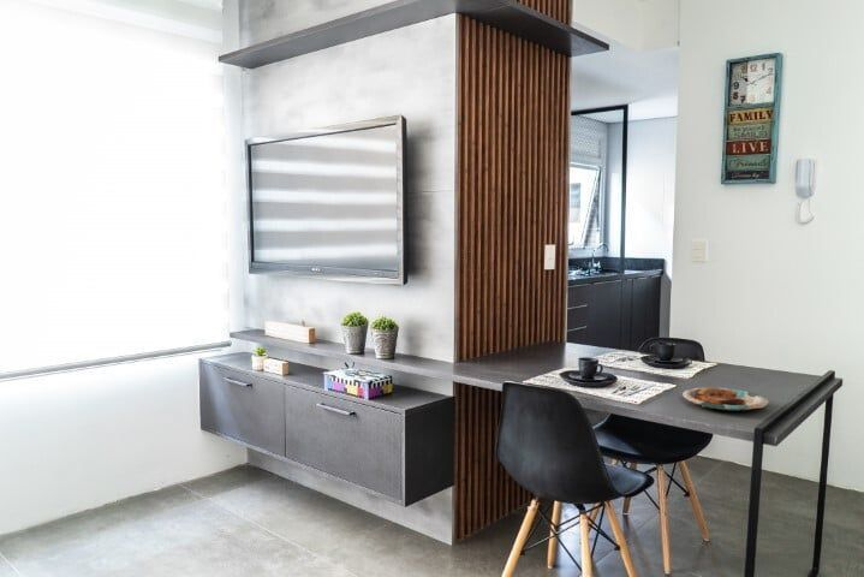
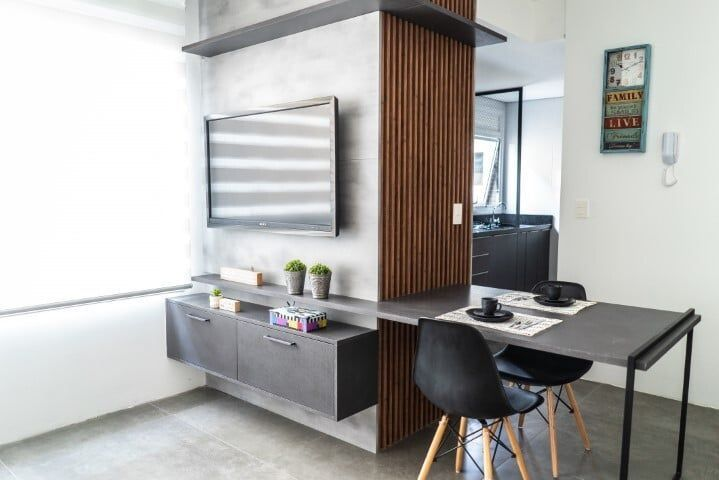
- plate [681,386,770,412]
